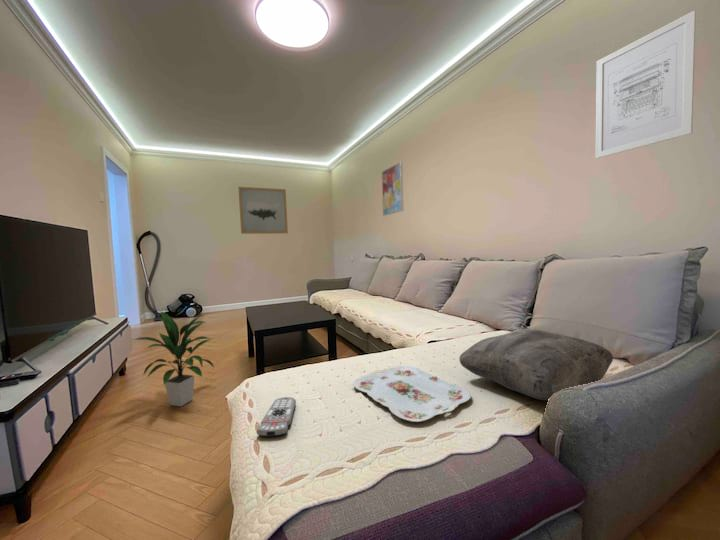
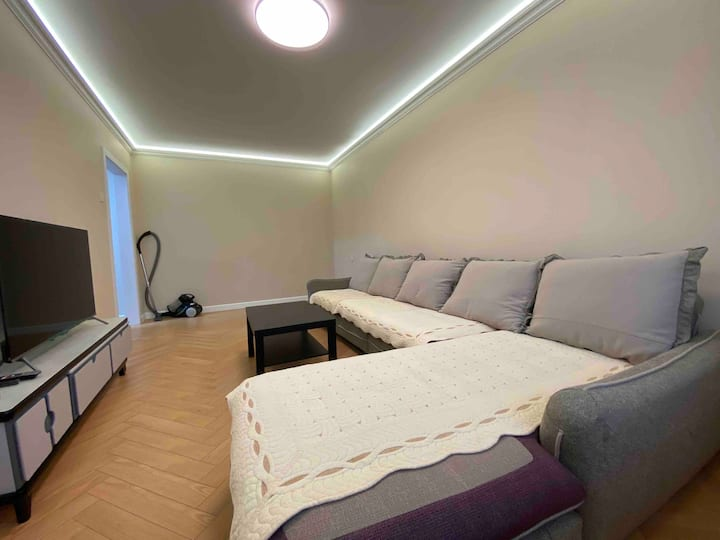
- wall art [381,161,405,217]
- indoor plant [130,310,215,407]
- cushion [458,328,614,402]
- serving tray [352,365,472,423]
- wall art [237,186,289,235]
- remote control [256,396,297,438]
- wall art [594,9,697,159]
